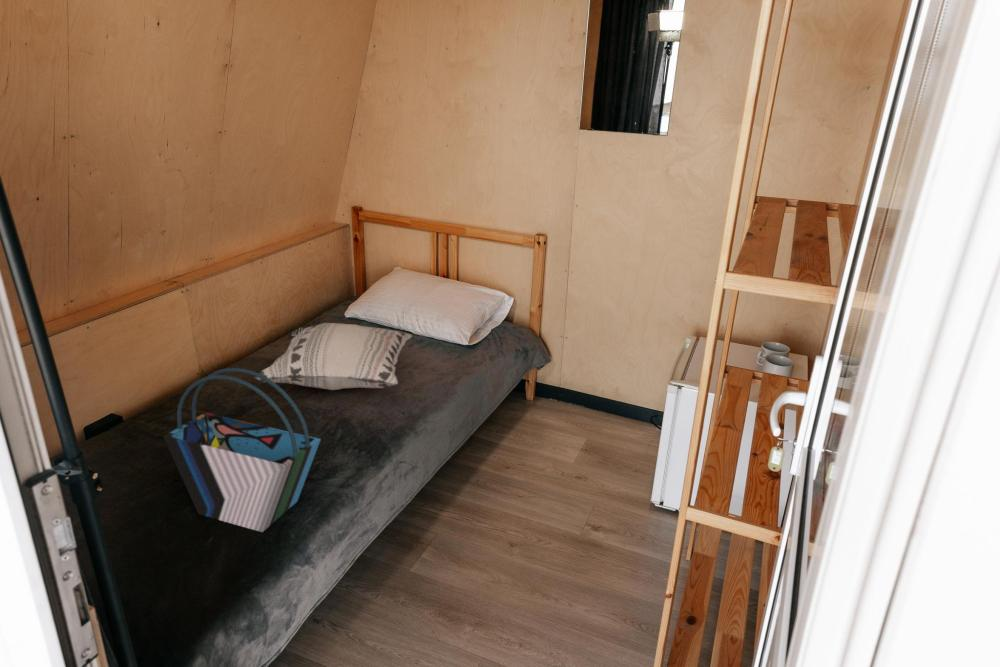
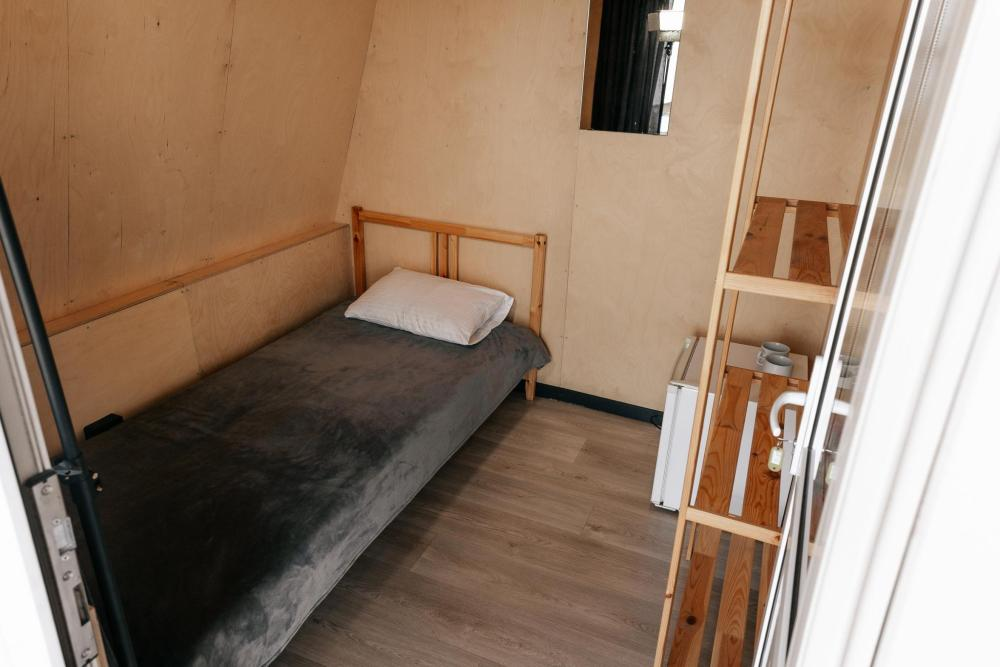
- decorative pillow [254,322,414,391]
- tote bag [162,367,322,533]
